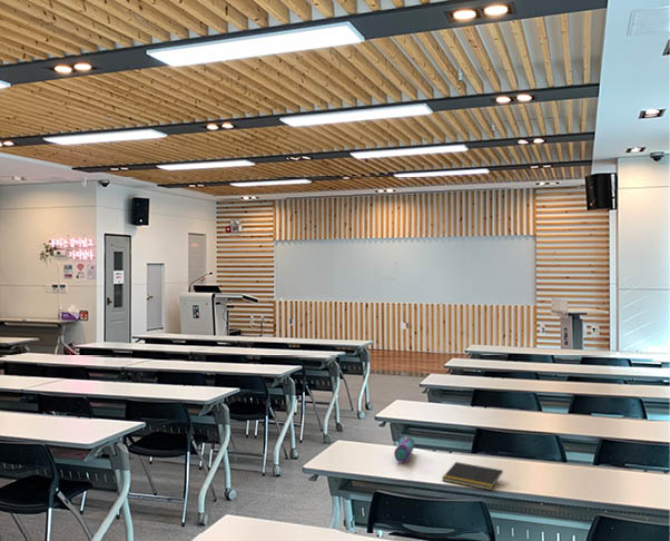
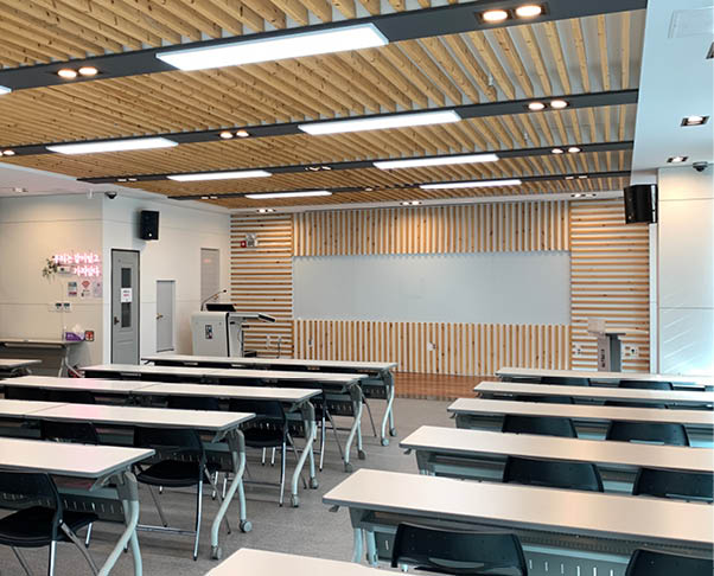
- notepad [441,461,504,491]
- pencil case [393,434,415,464]
